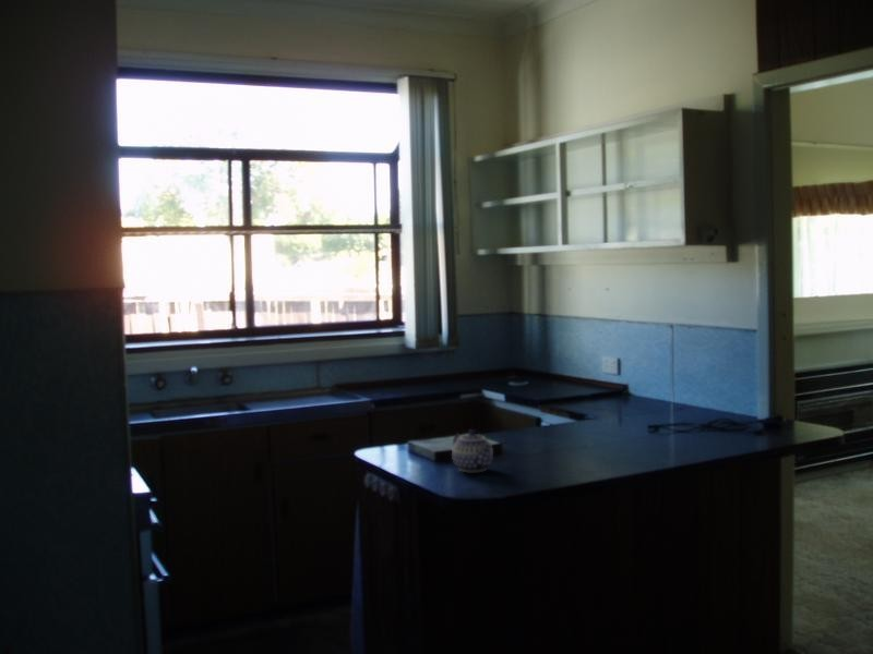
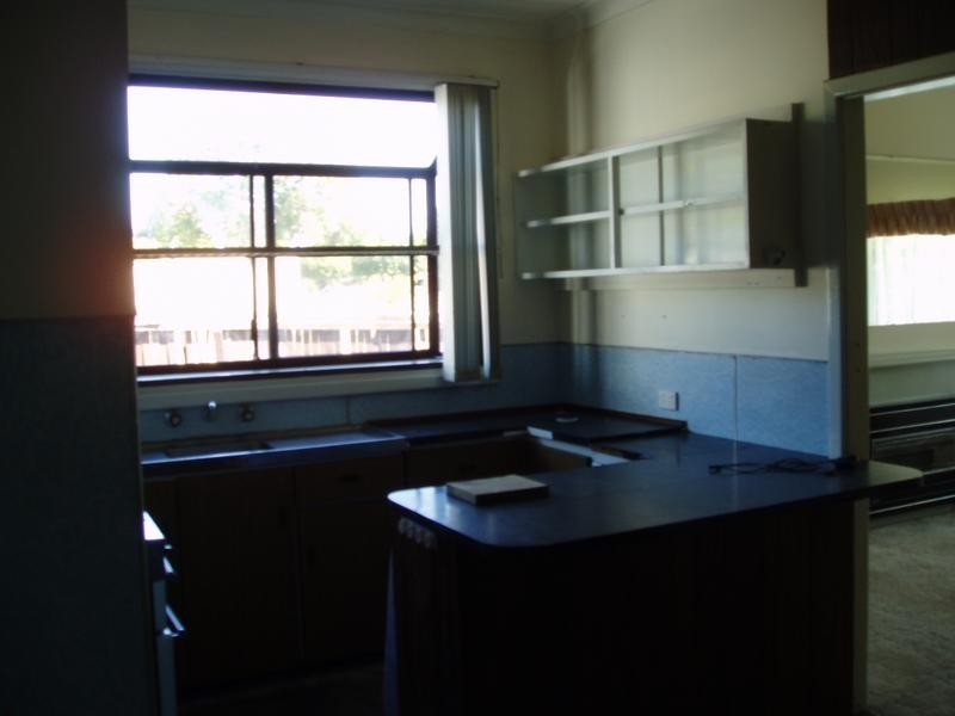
- teapot [451,428,494,473]
